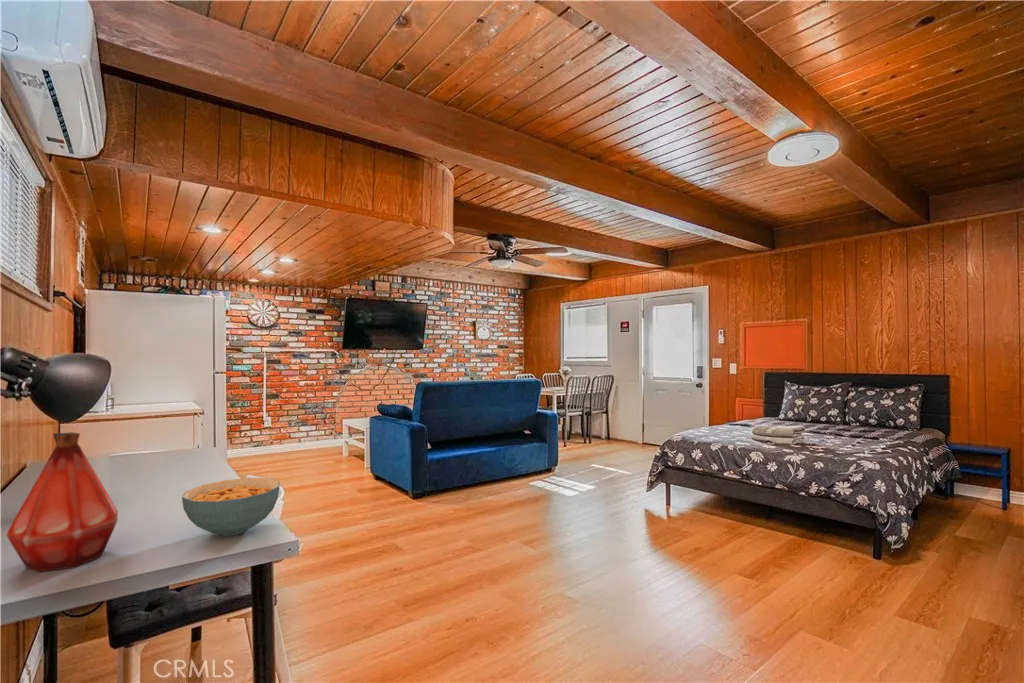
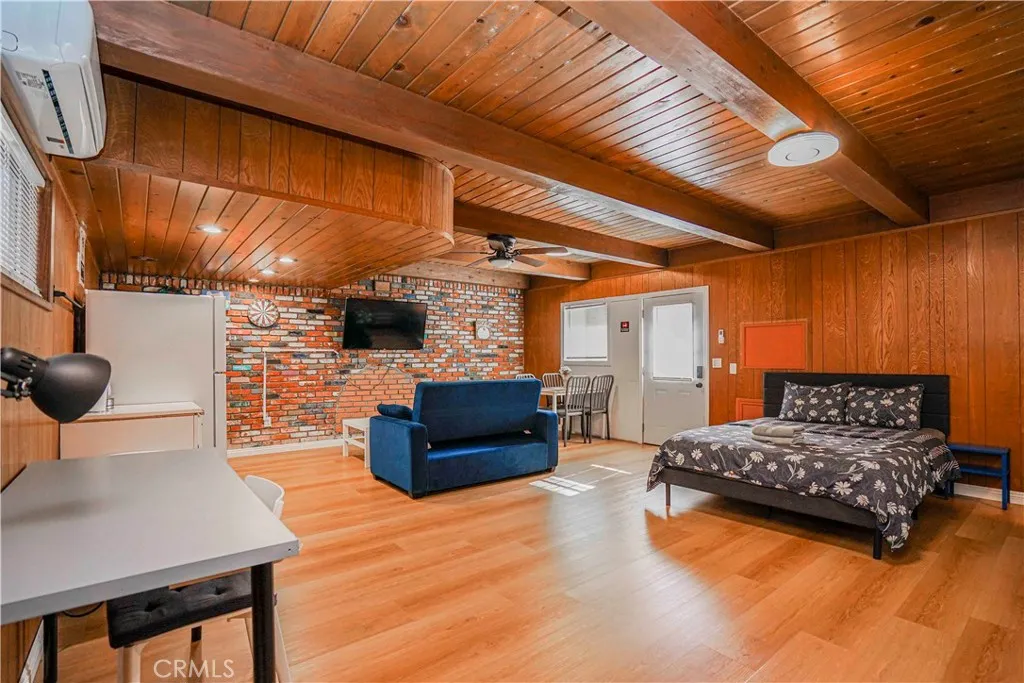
- cereal bowl [181,477,281,537]
- bottle [5,431,119,573]
